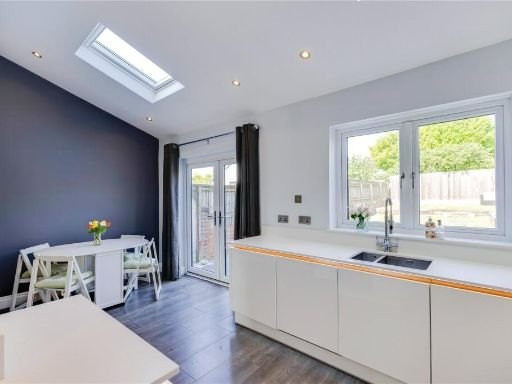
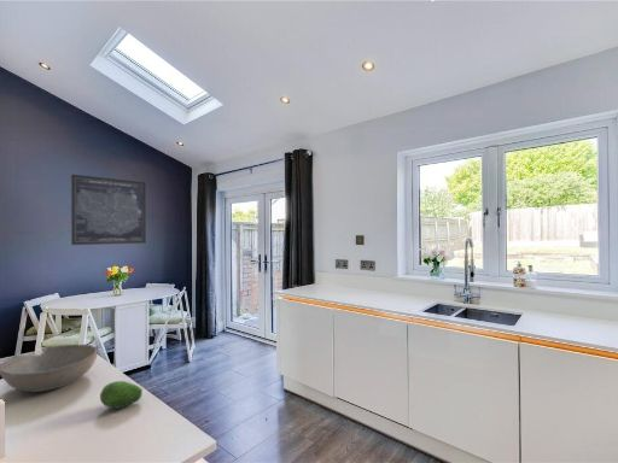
+ fruit [99,380,144,410]
+ wall art [70,174,147,246]
+ bowl [0,344,99,393]
